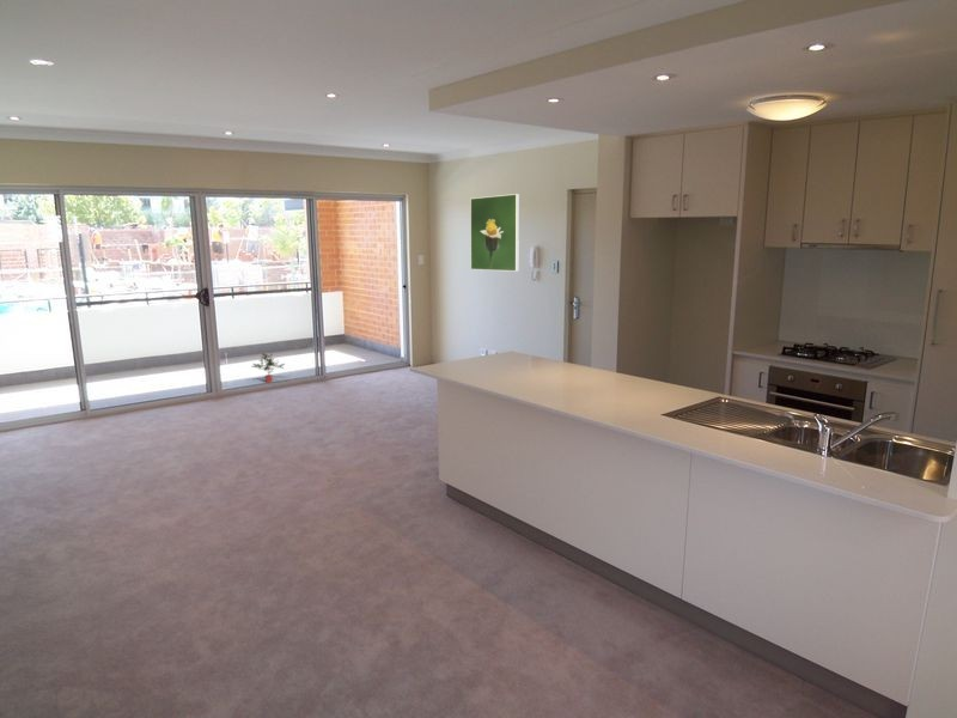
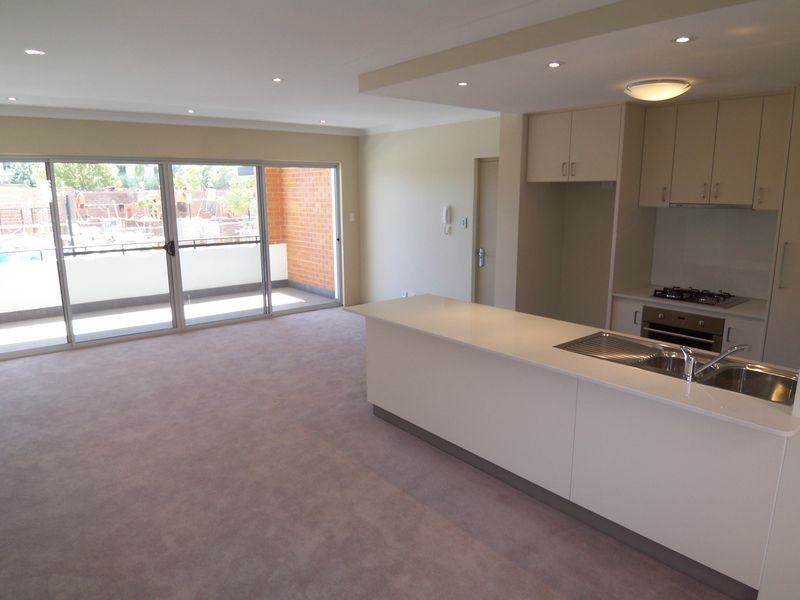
- potted plant [250,352,286,384]
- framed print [469,193,520,273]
